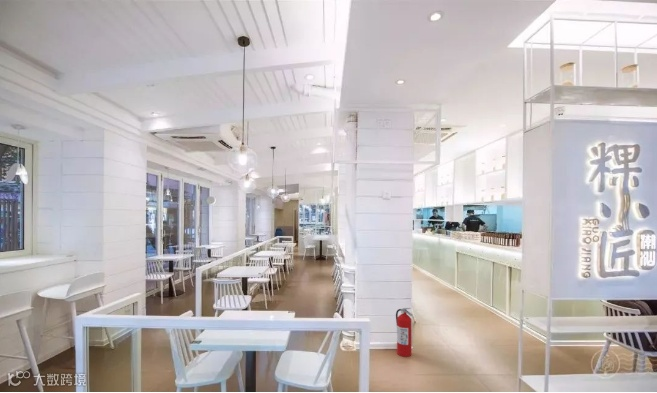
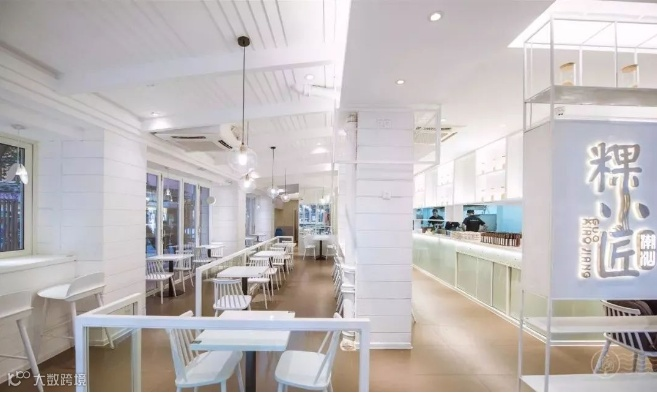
- fire extinguisher [395,307,413,358]
